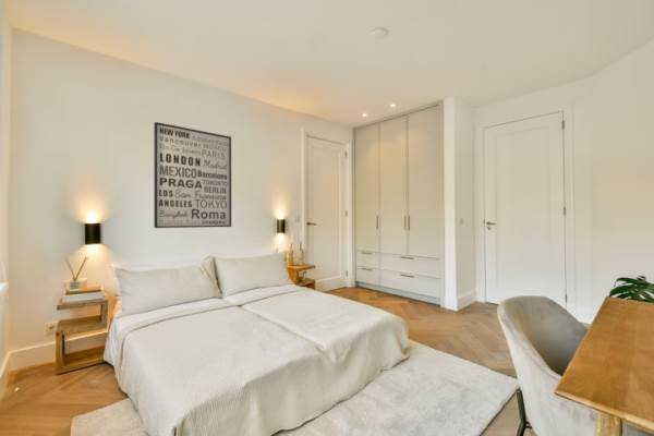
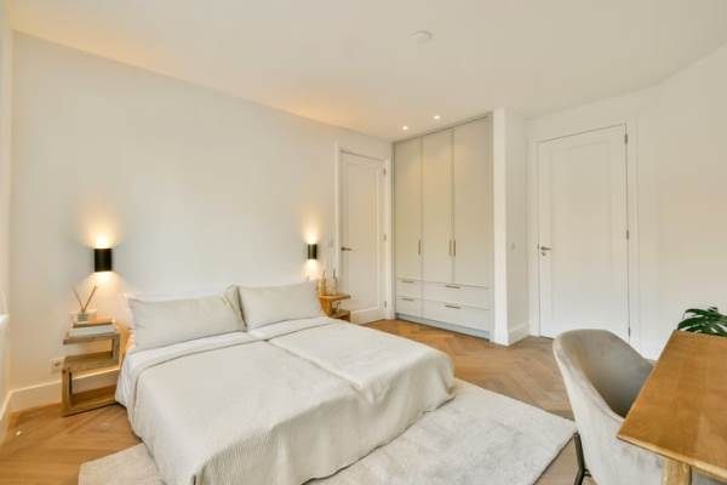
- wall art [153,121,232,229]
